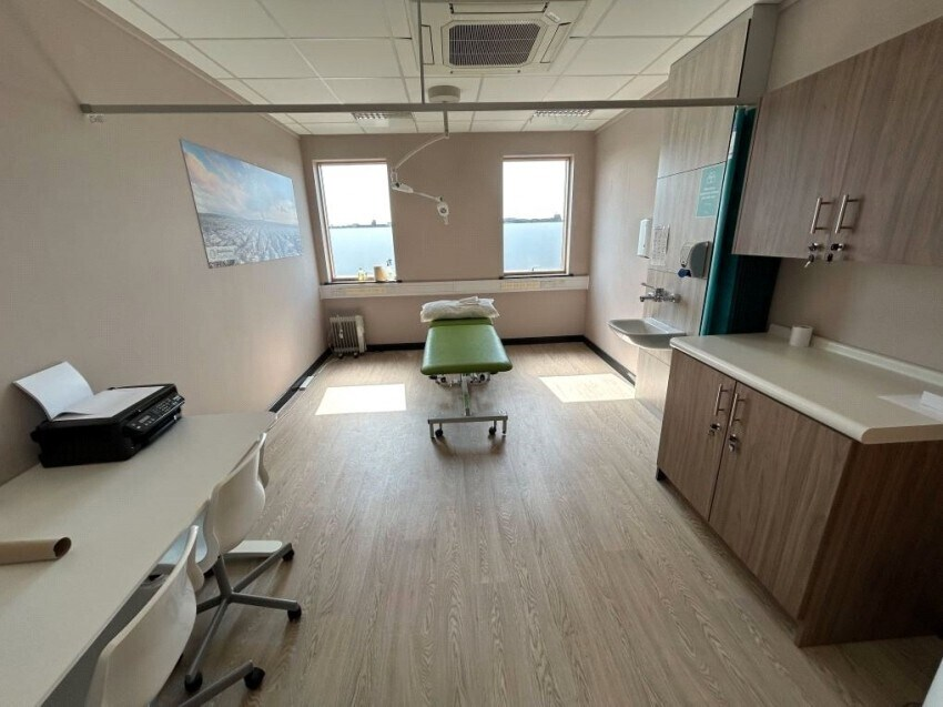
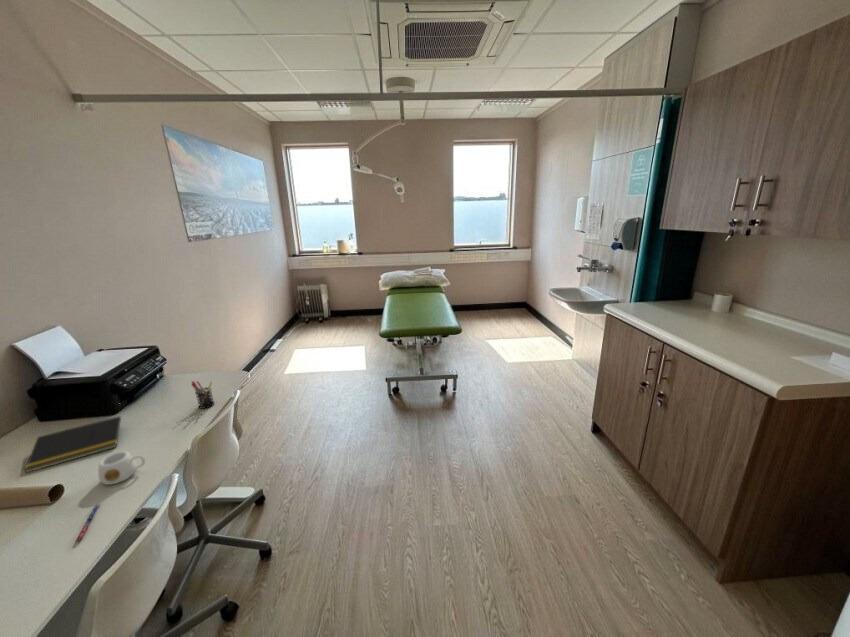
+ notepad [24,415,122,474]
+ pen holder [190,380,215,410]
+ mug [97,450,146,485]
+ pen [75,502,102,543]
